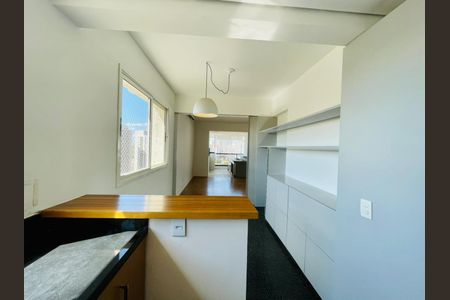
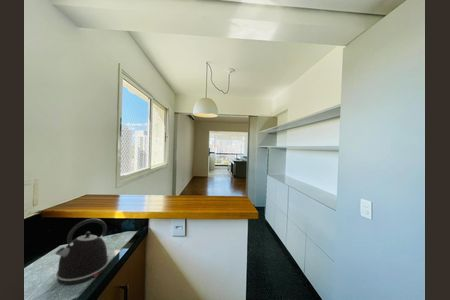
+ kettle [54,218,110,286]
